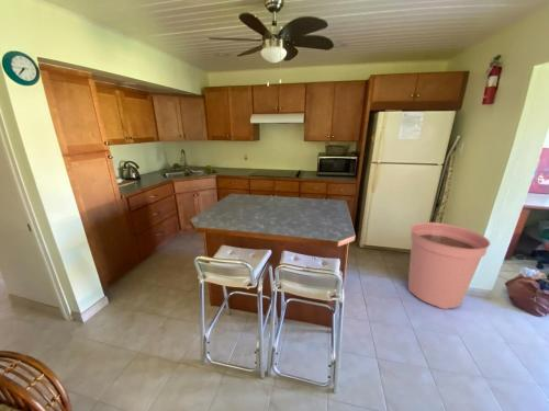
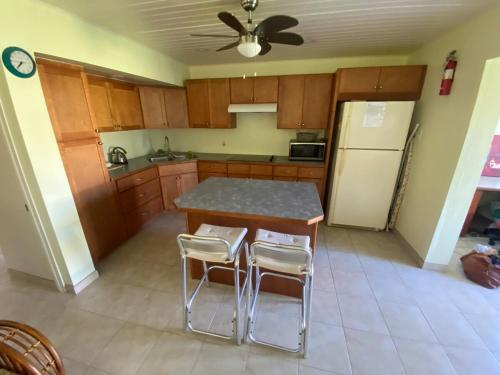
- plant pot [407,221,491,310]
